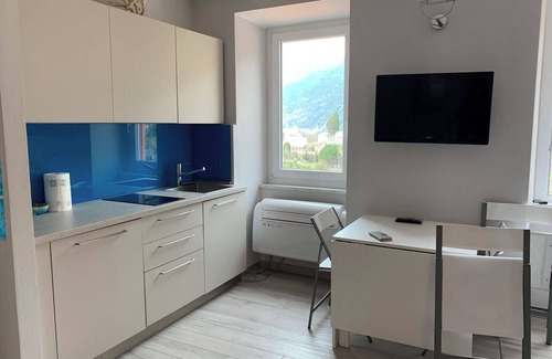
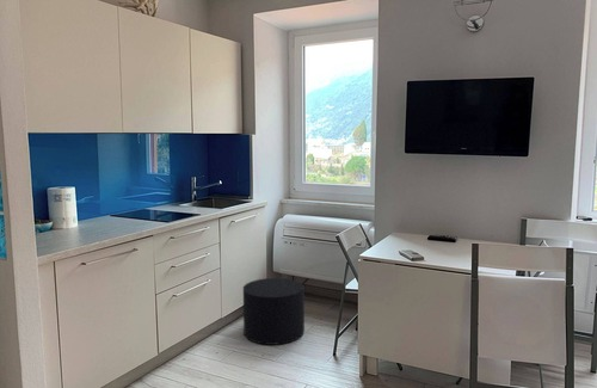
+ stool [242,277,306,346]
